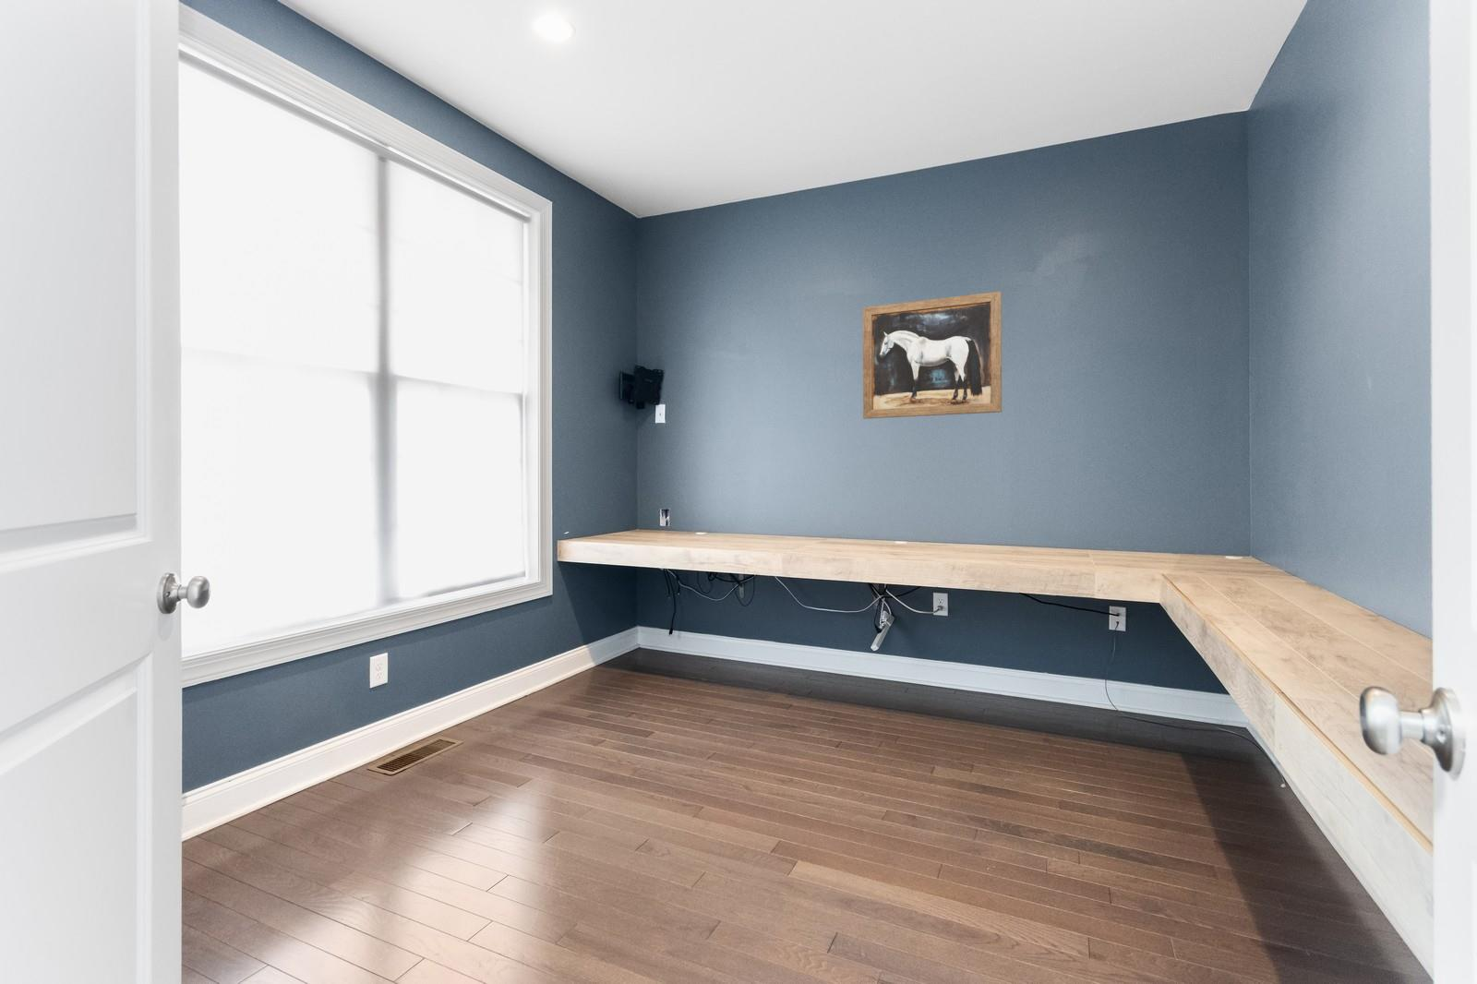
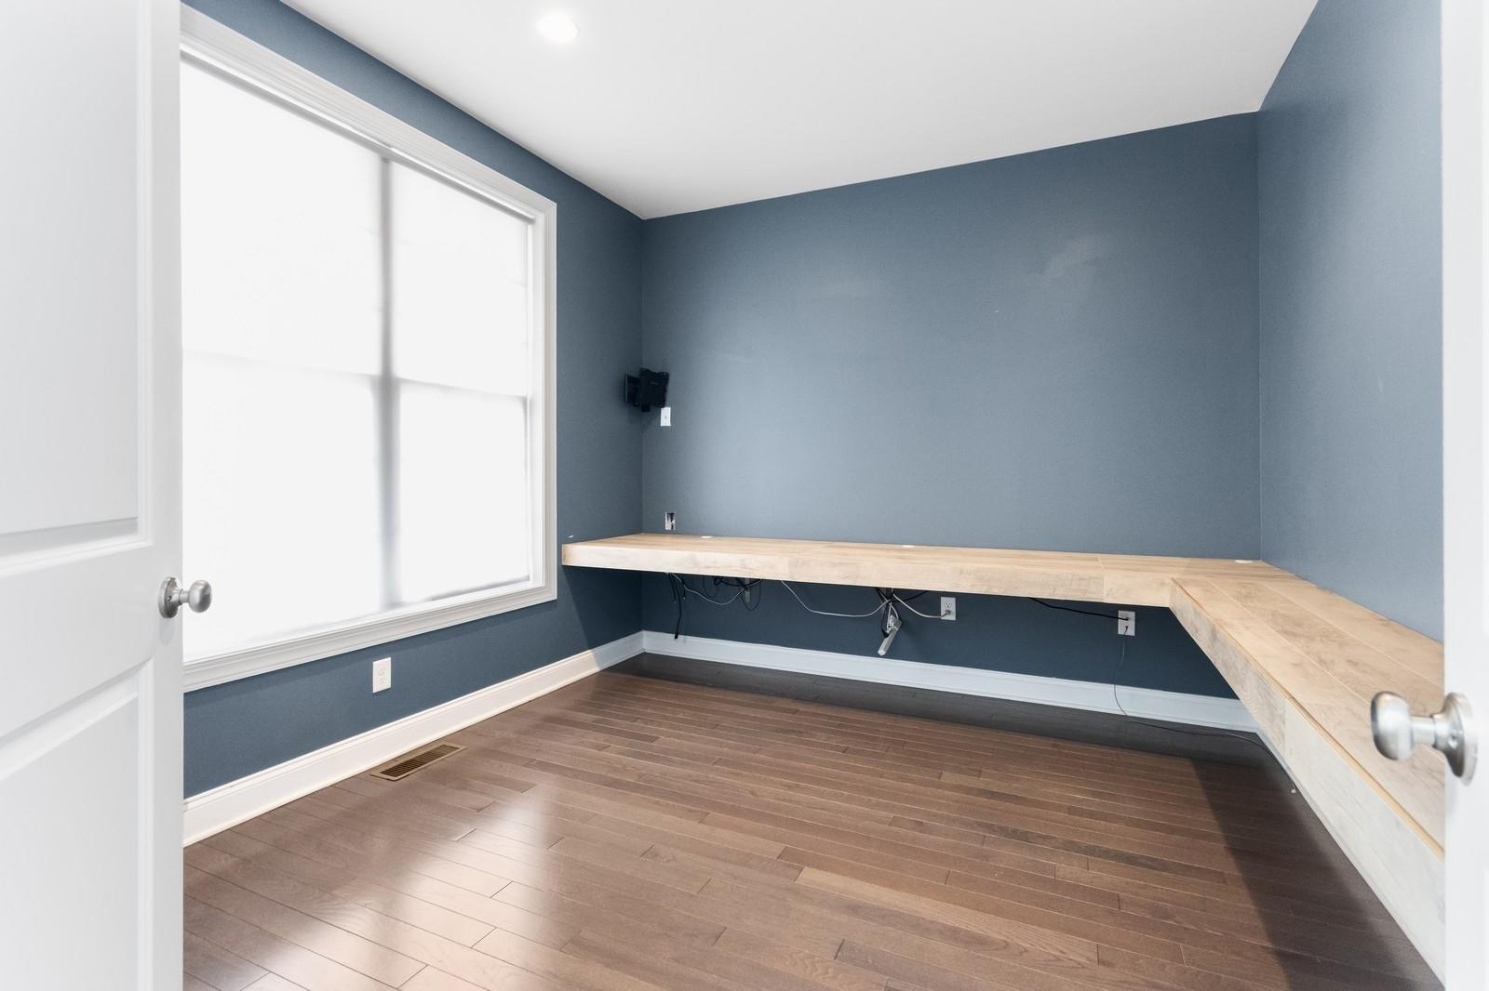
- wall art [862,291,1003,420]
